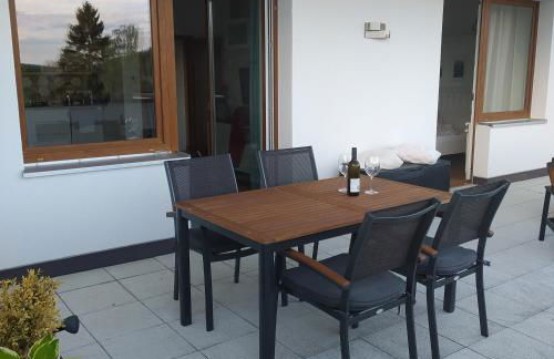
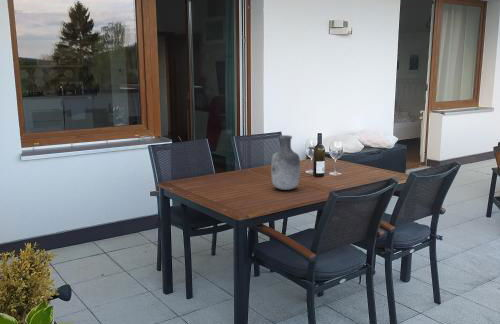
+ vase [270,134,301,191]
